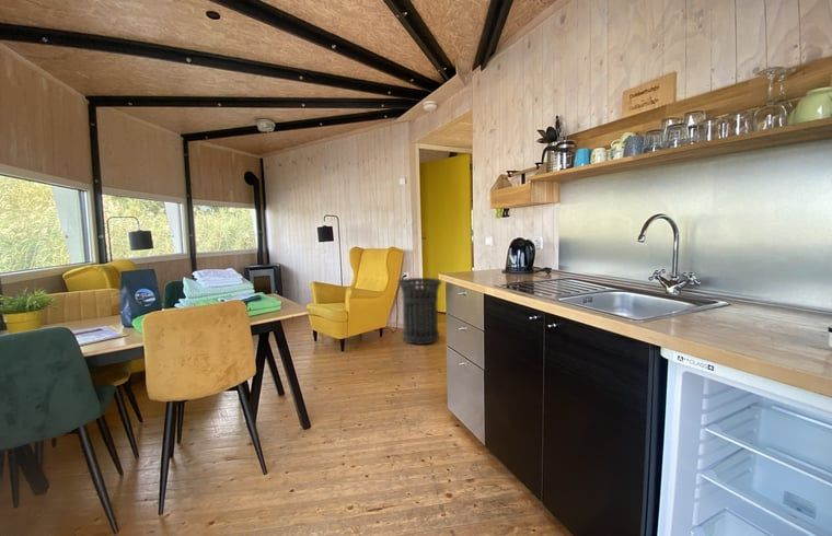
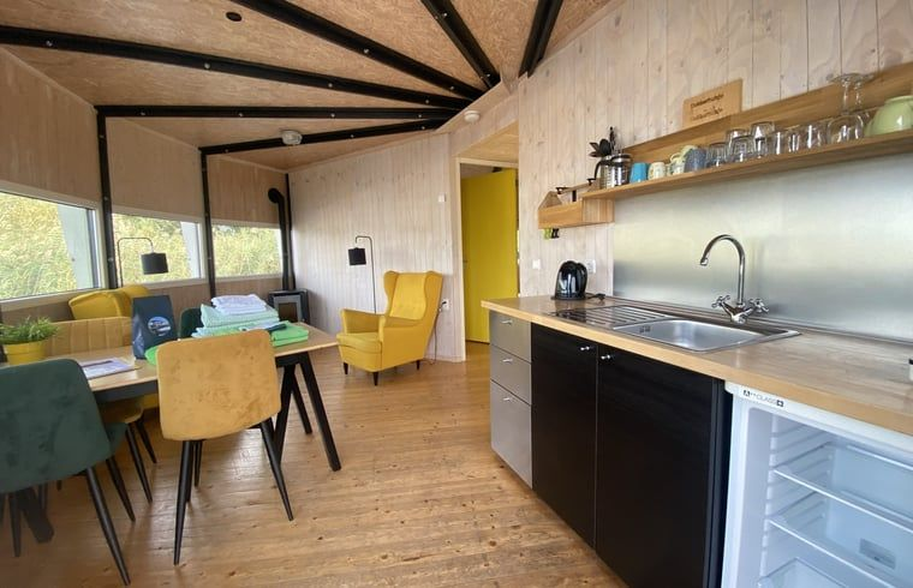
- trash can [397,277,442,346]
